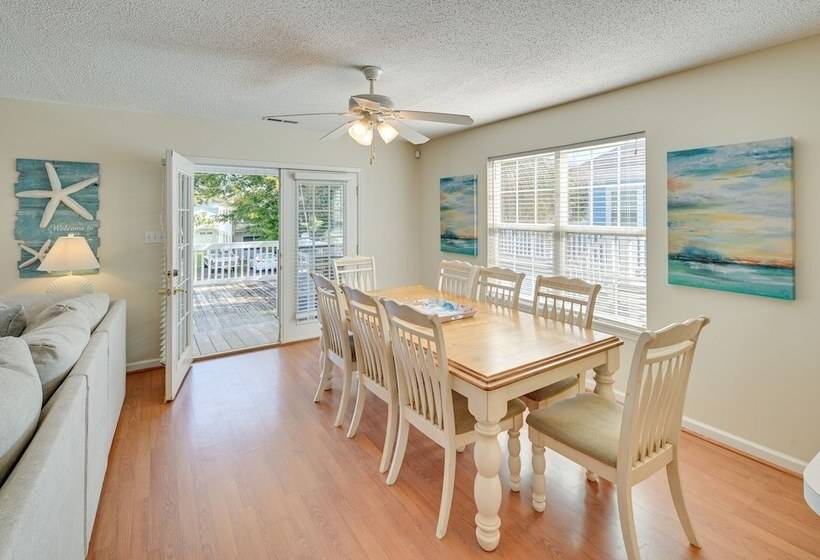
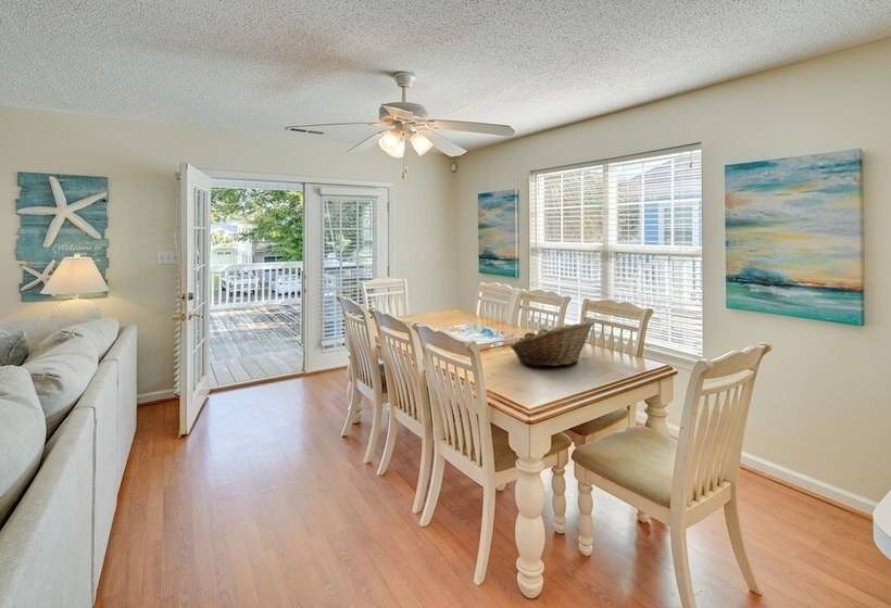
+ fruit basket [509,320,595,367]
